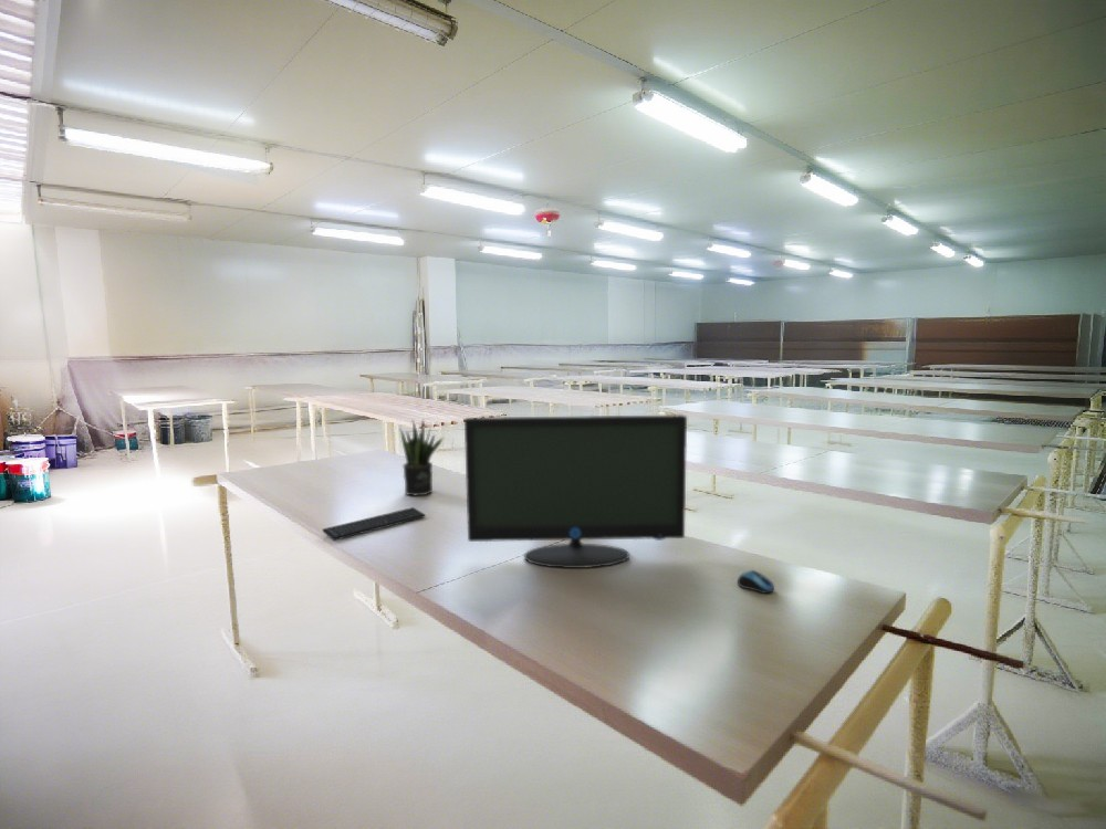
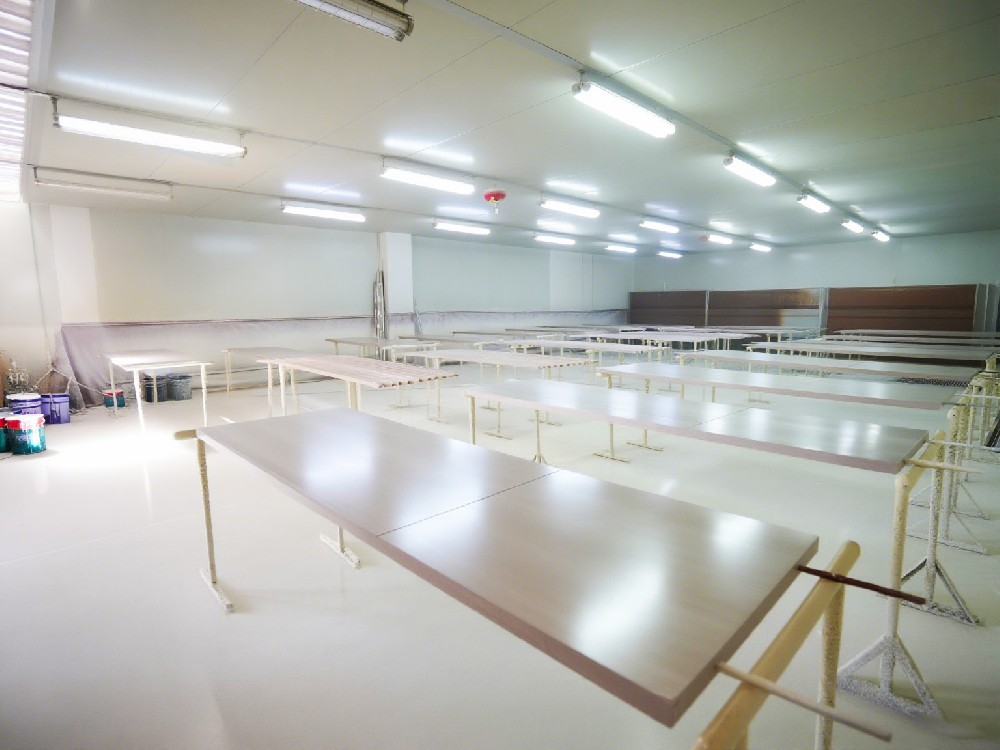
- potted plant [398,418,445,497]
- computer mouse [737,569,775,595]
- keyboard [322,506,427,542]
- monitor [463,413,688,569]
